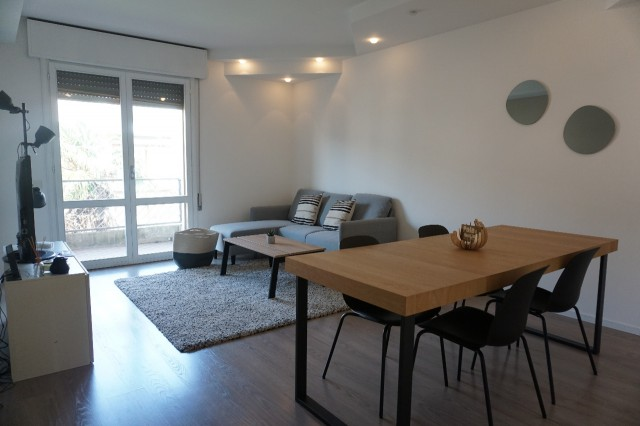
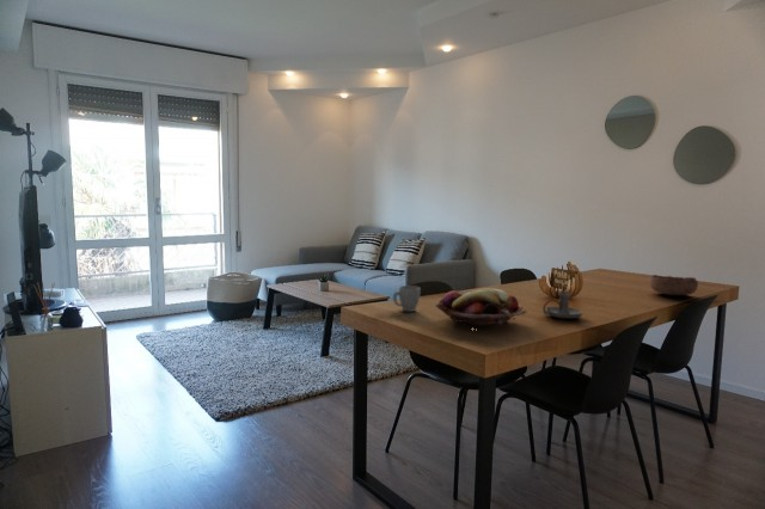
+ fruit basket [434,287,528,332]
+ decorative bowl [649,274,699,296]
+ candle holder [541,292,585,319]
+ mug [392,284,422,313]
